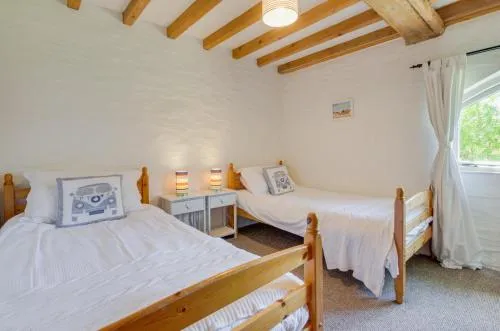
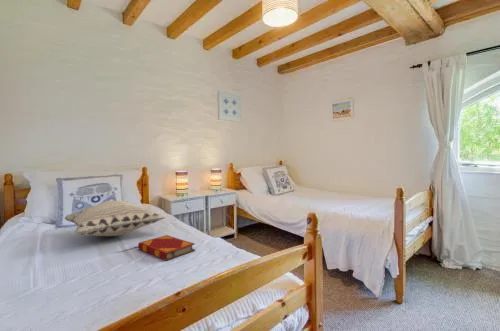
+ decorative pillow [63,199,166,237]
+ wall art [217,90,243,123]
+ hardback book [137,234,196,262]
